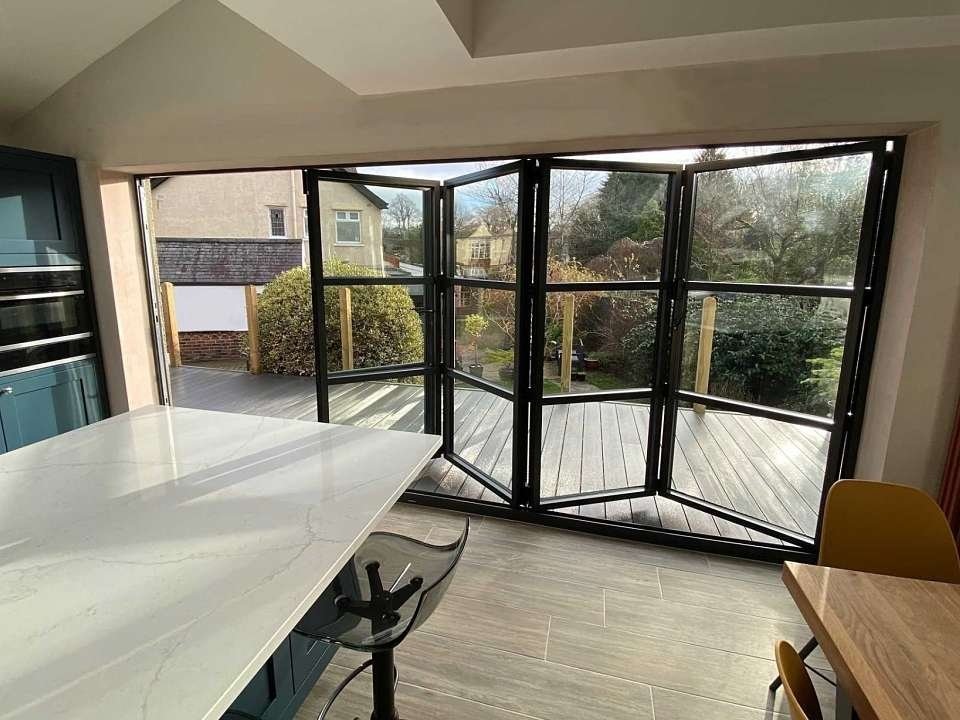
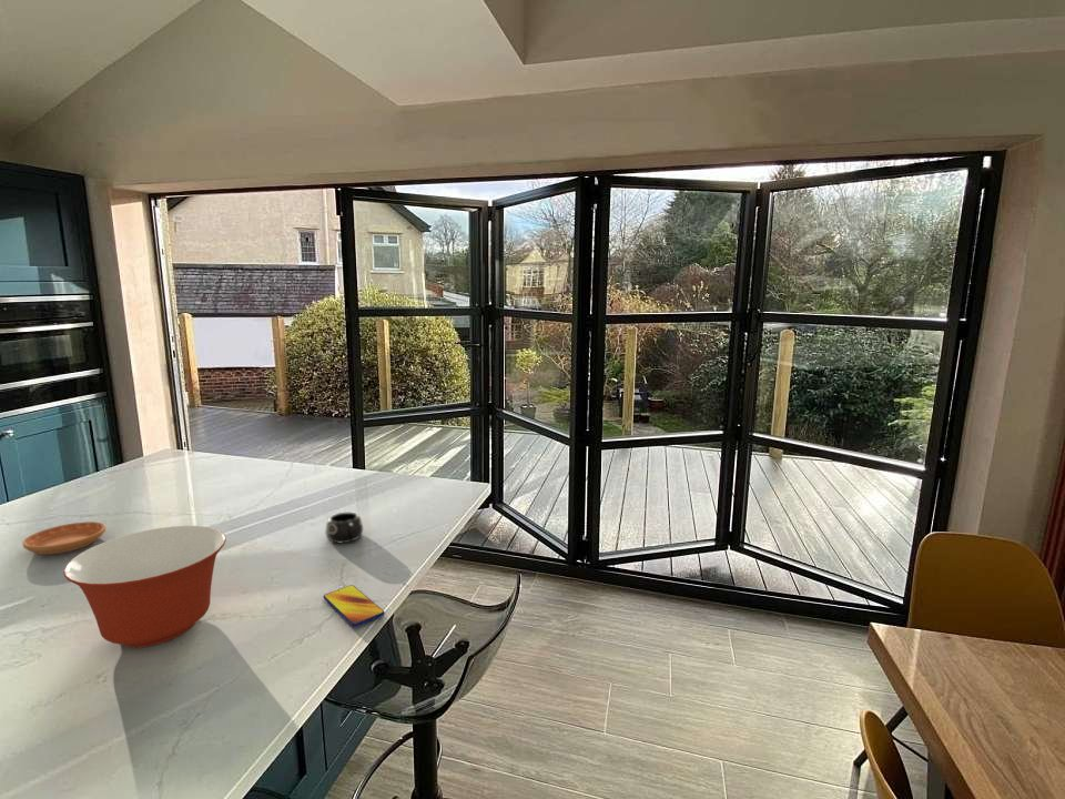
+ mug [324,510,364,544]
+ smartphone [323,584,385,628]
+ mixing bowl [62,525,227,649]
+ saucer [21,520,106,556]
